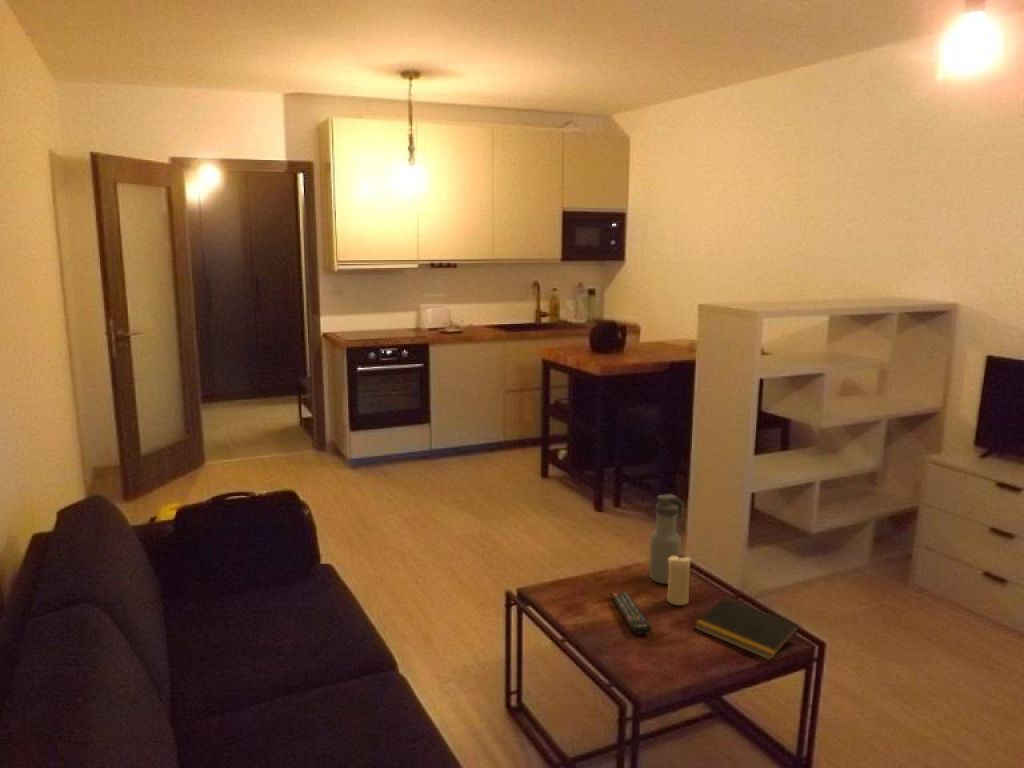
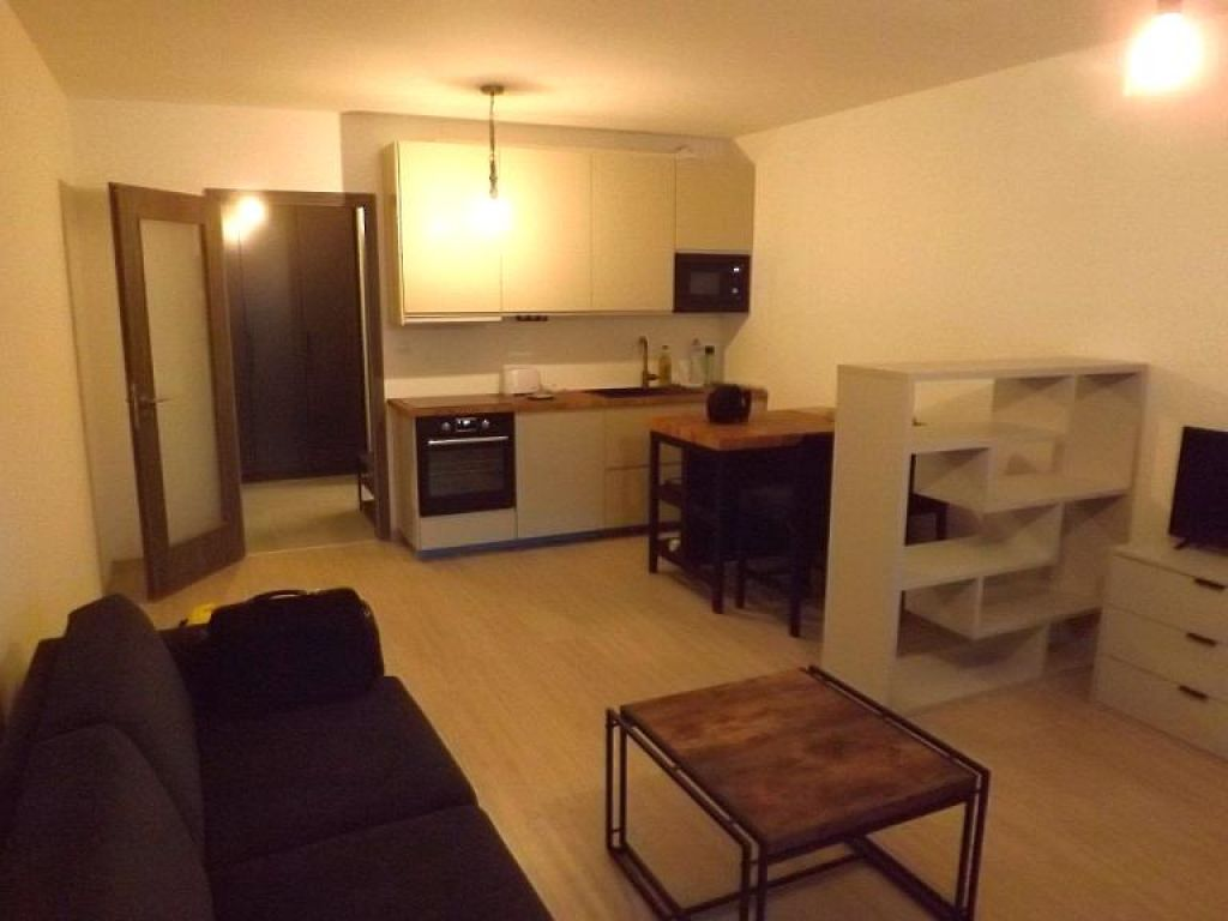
- remote control [609,591,652,635]
- water bottle [648,493,686,585]
- notepad [693,596,800,661]
- candle [666,554,692,606]
